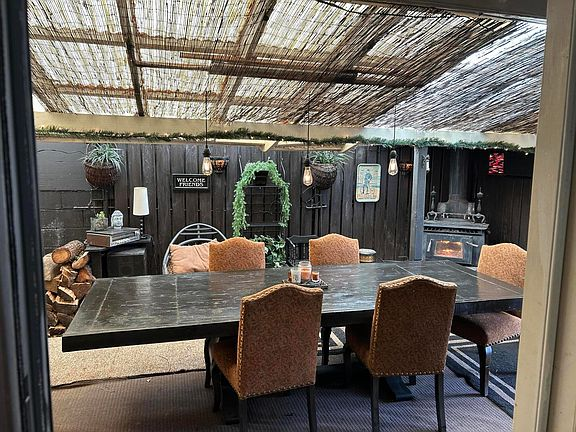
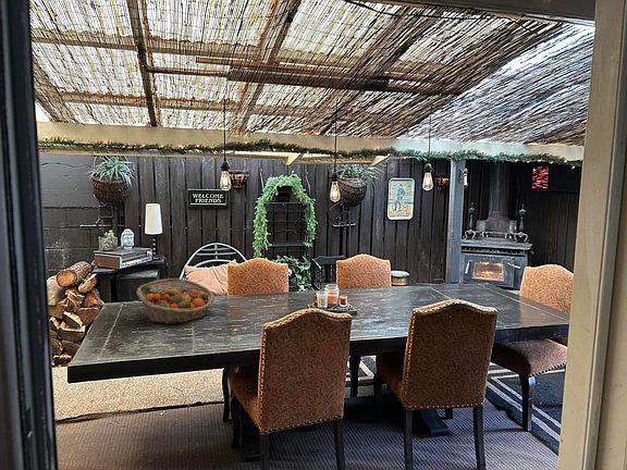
+ fruit basket [135,277,216,325]
